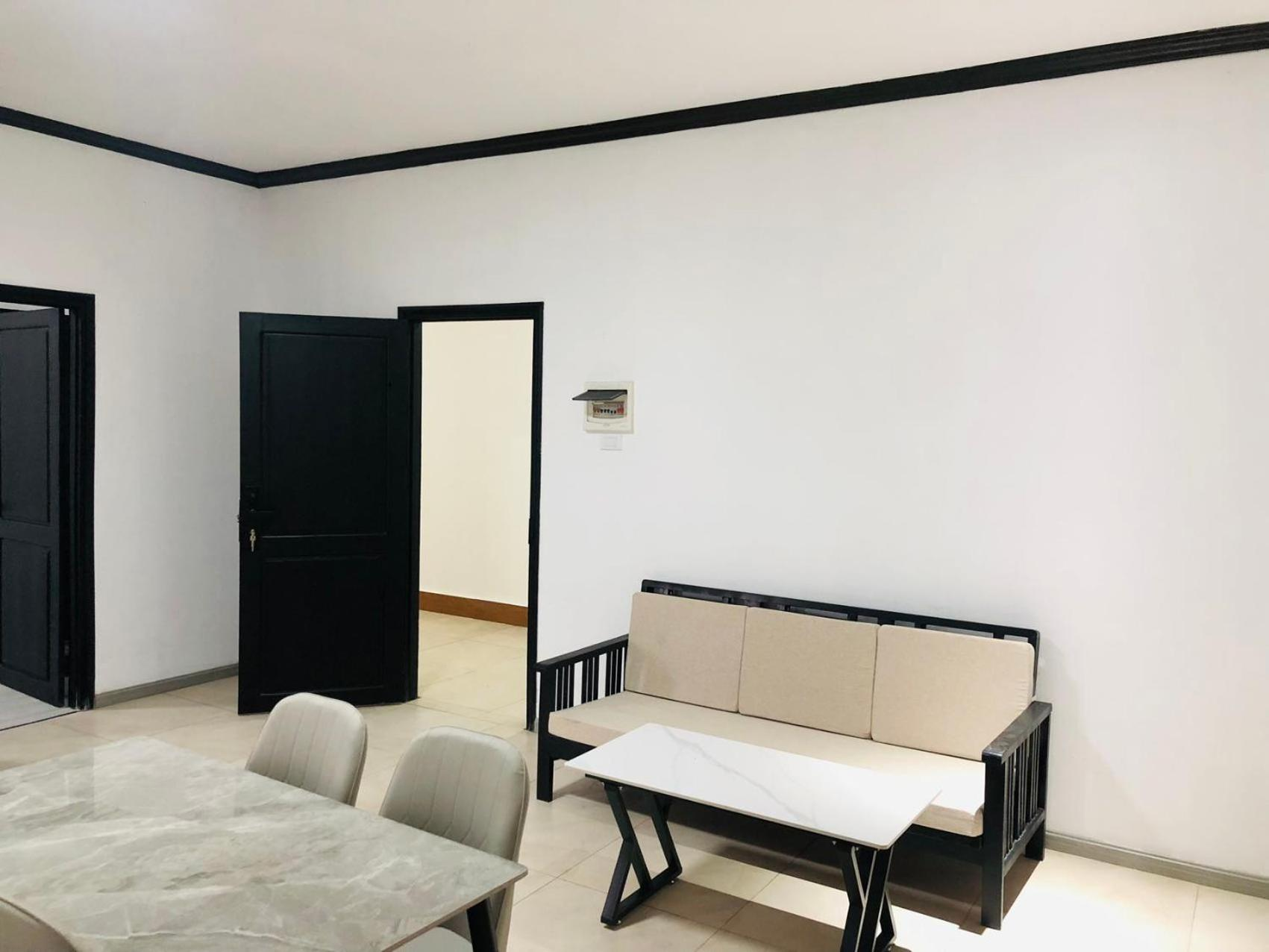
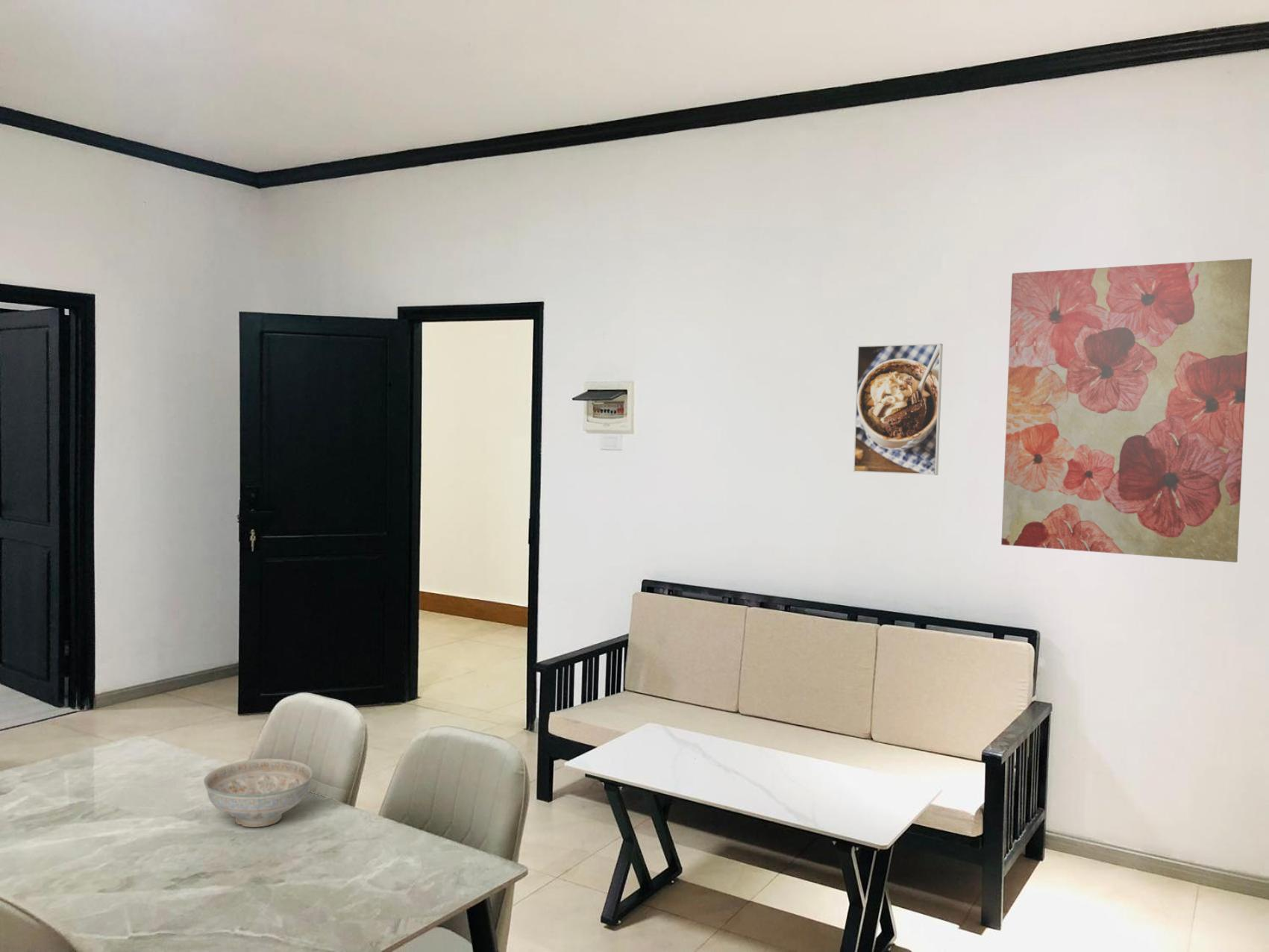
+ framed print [853,343,944,476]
+ decorative bowl [203,757,313,828]
+ wall art [1000,258,1253,563]
